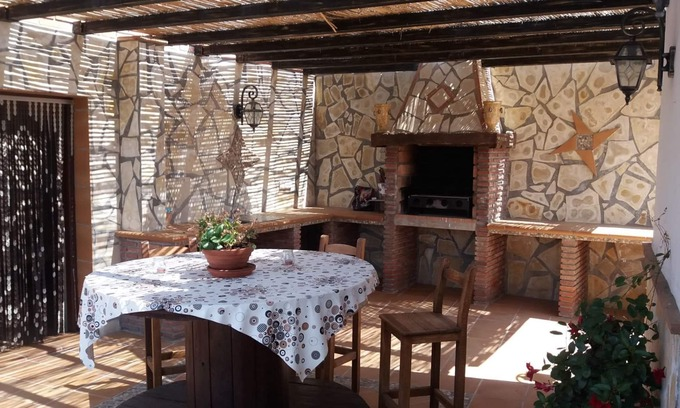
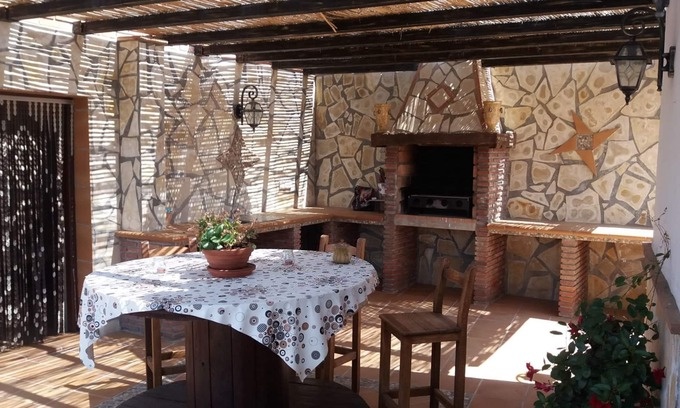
+ teapot [331,238,353,264]
